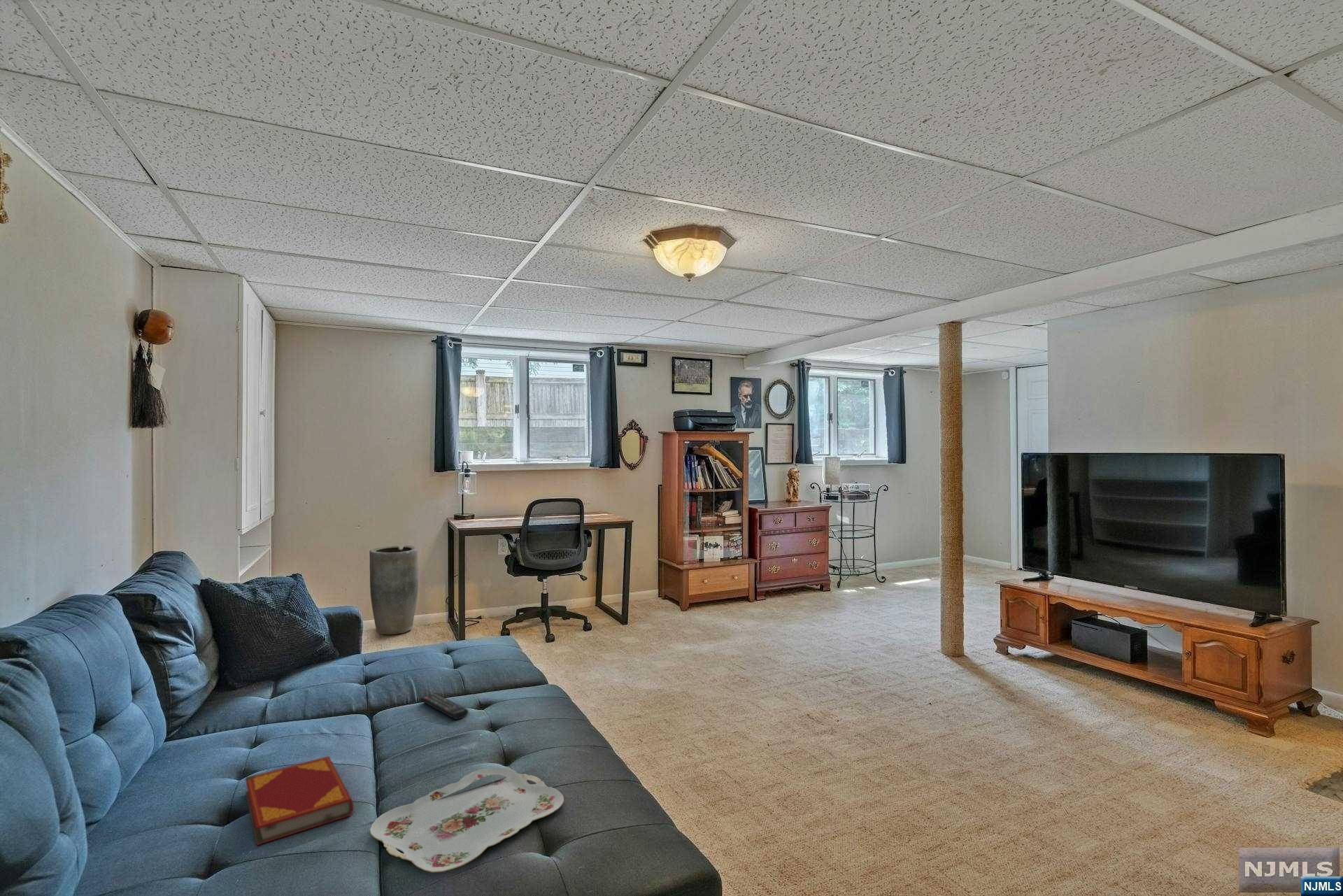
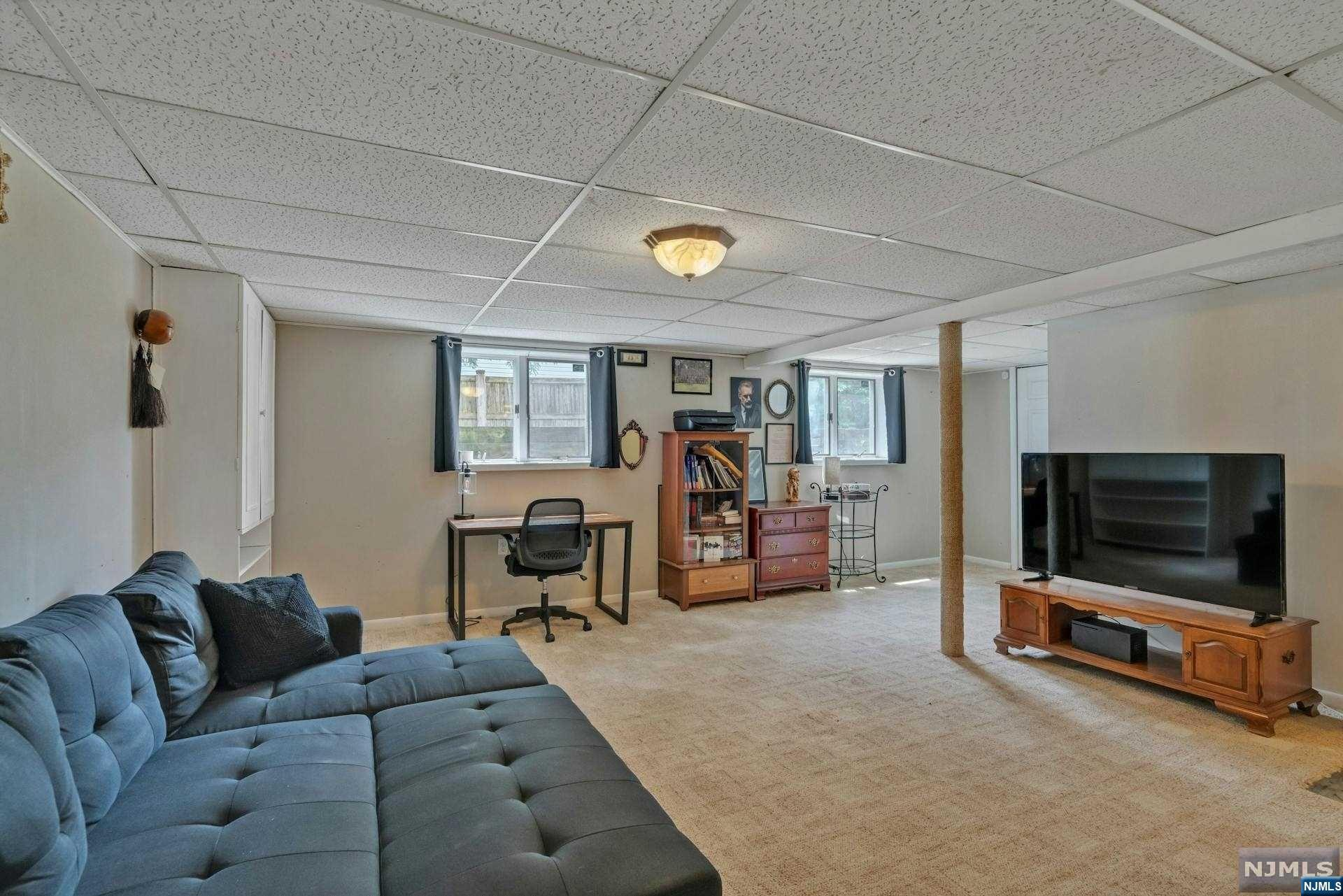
- serving tray [369,767,564,873]
- vase [369,545,419,635]
- hardback book [245,755,354,846]
- remote control [420,693,469,720]
